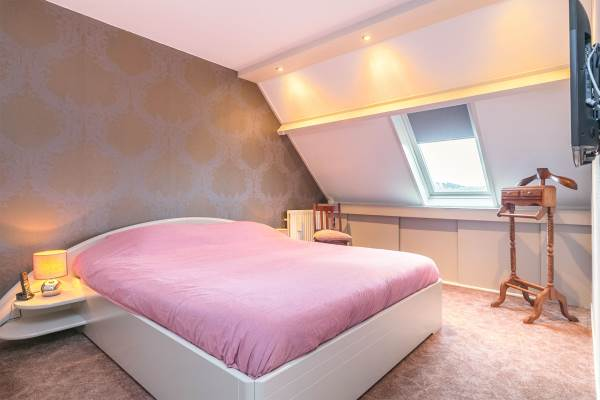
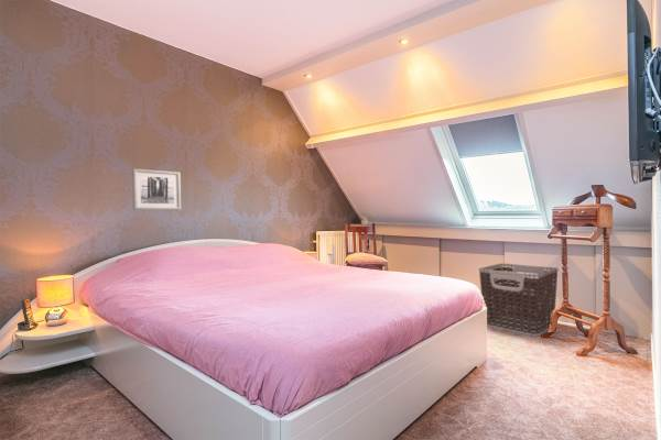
+ wall art [131,167,182,211]
+ clothes hamper [478,263,560,338]
